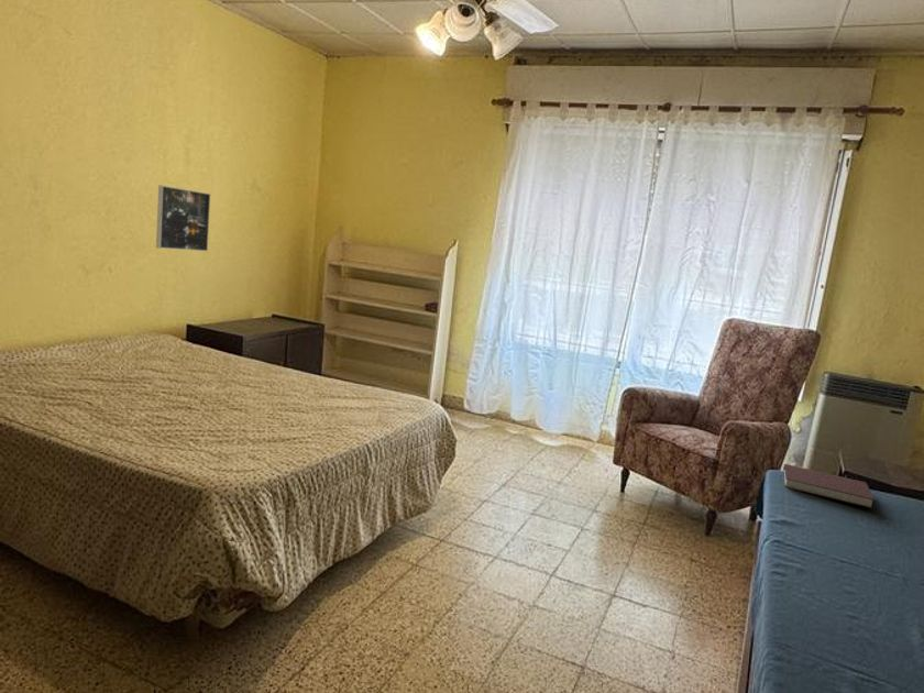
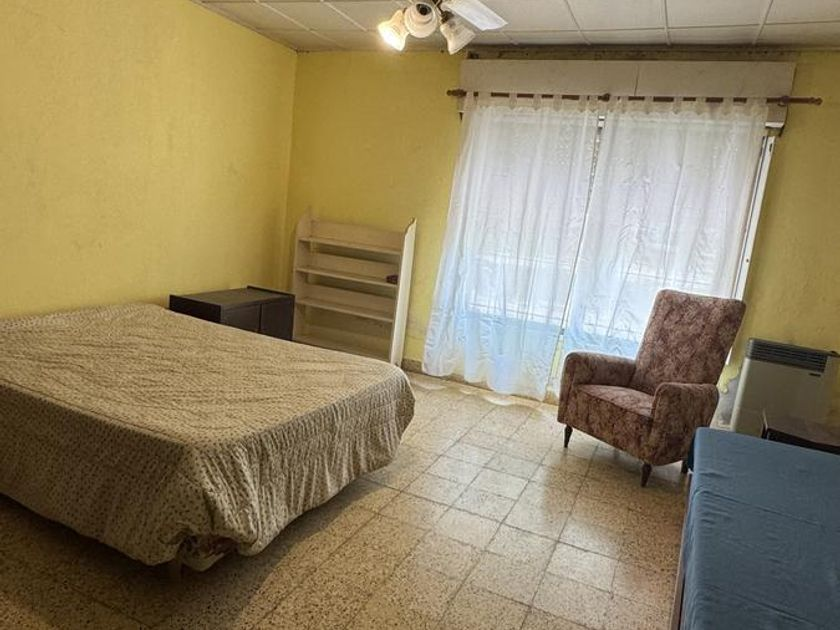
- notebook [782,463,876,509]
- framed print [155,185,211,252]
